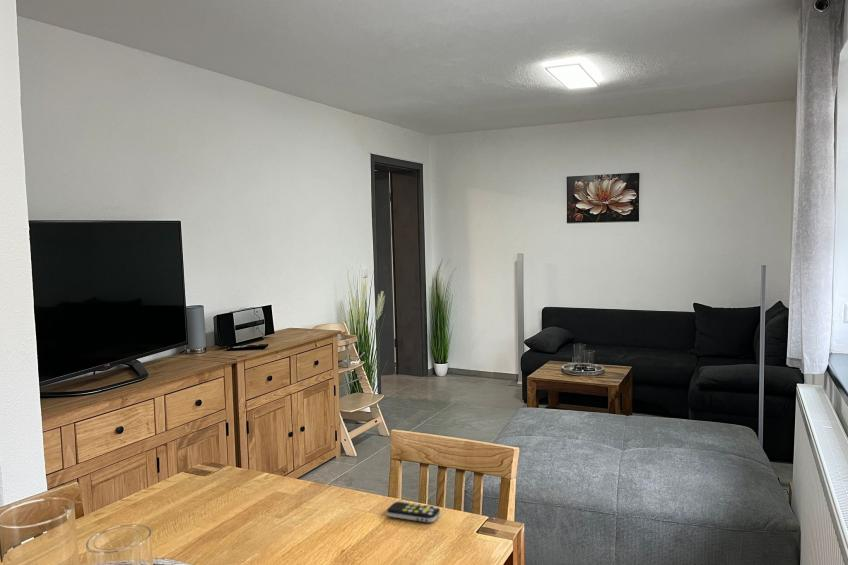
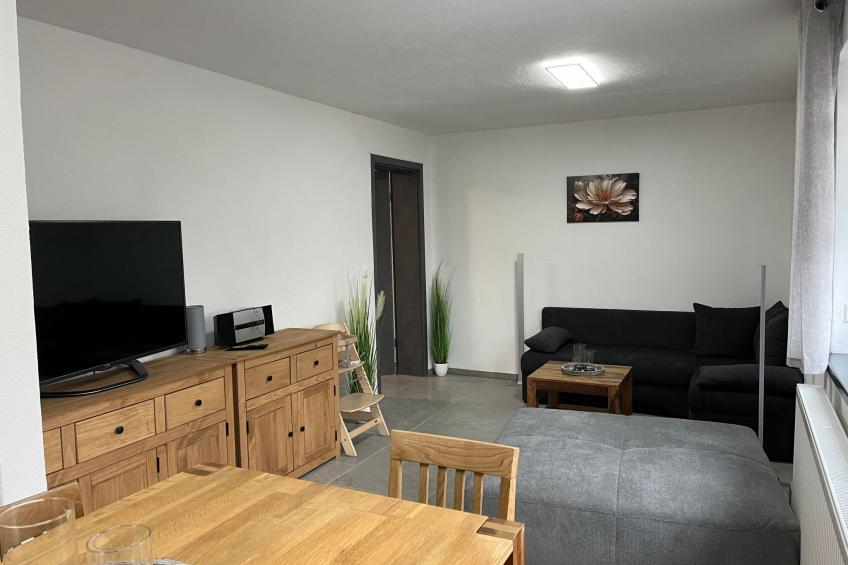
- remote control [386,501,441,523]
